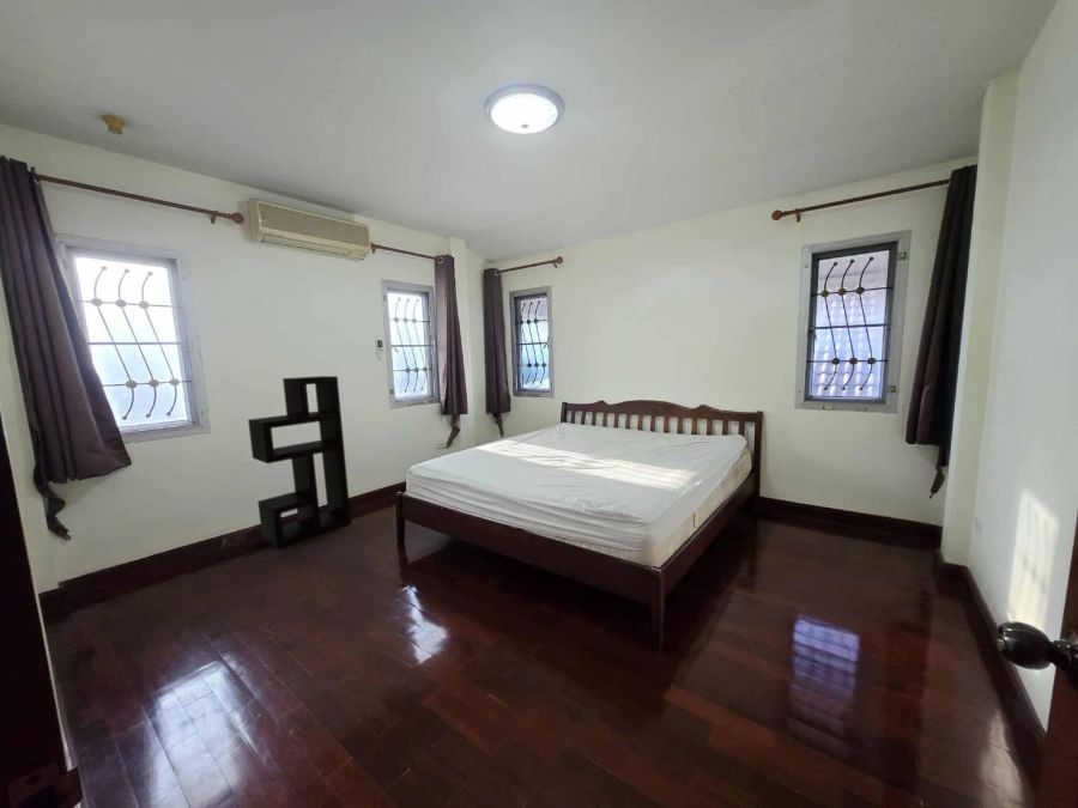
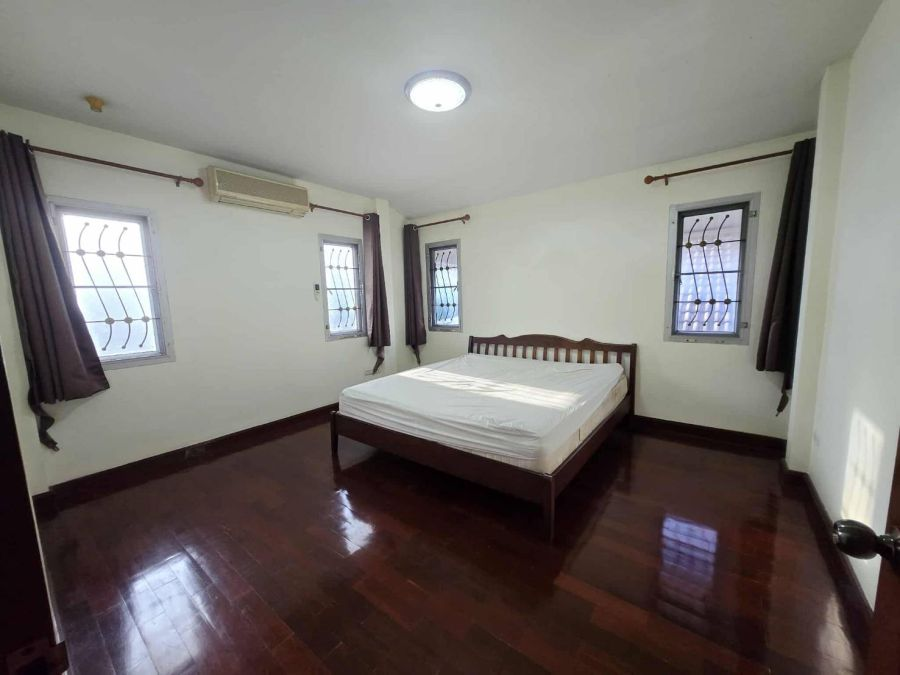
- shelving unit [247,375,352,549]
